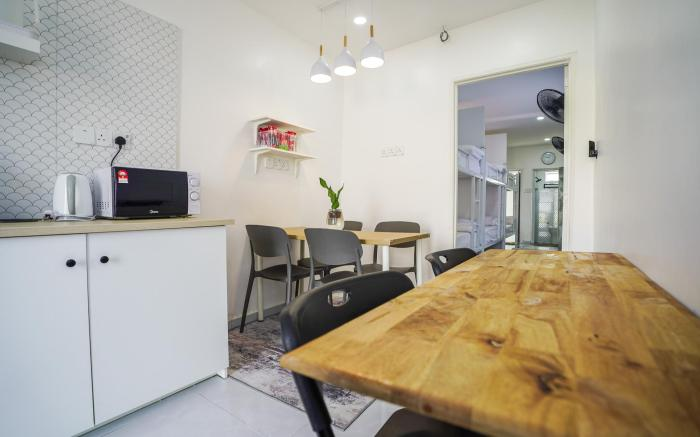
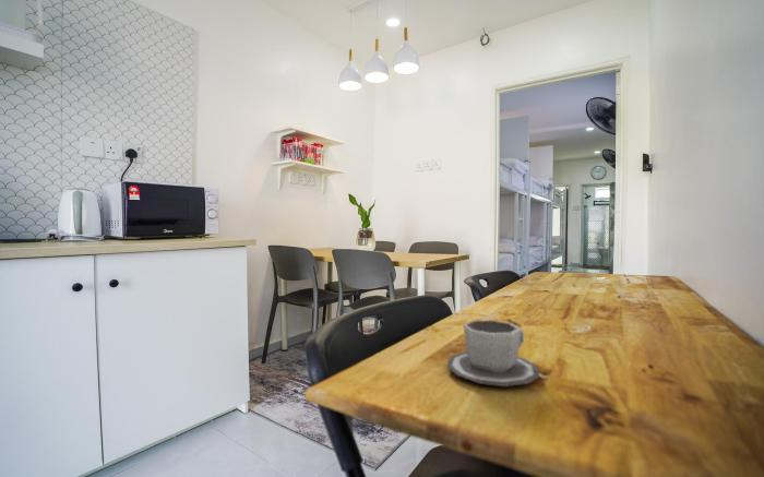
+ cup [445,319,541,387]
